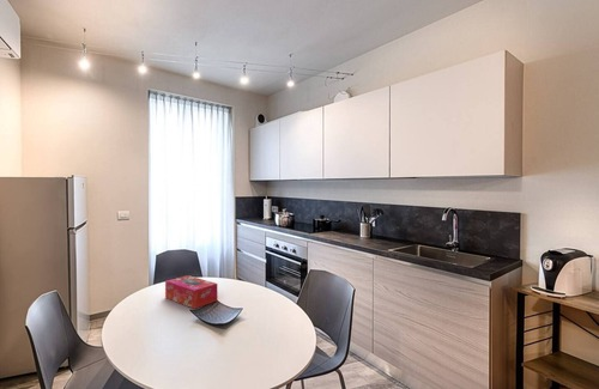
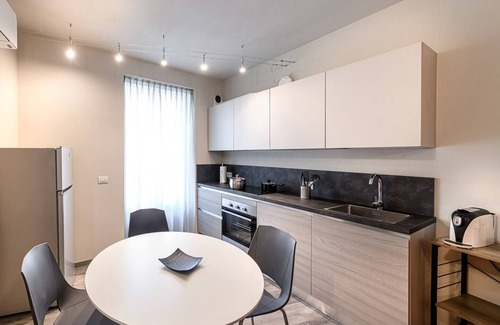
- tissue box [164,274,218,310]
